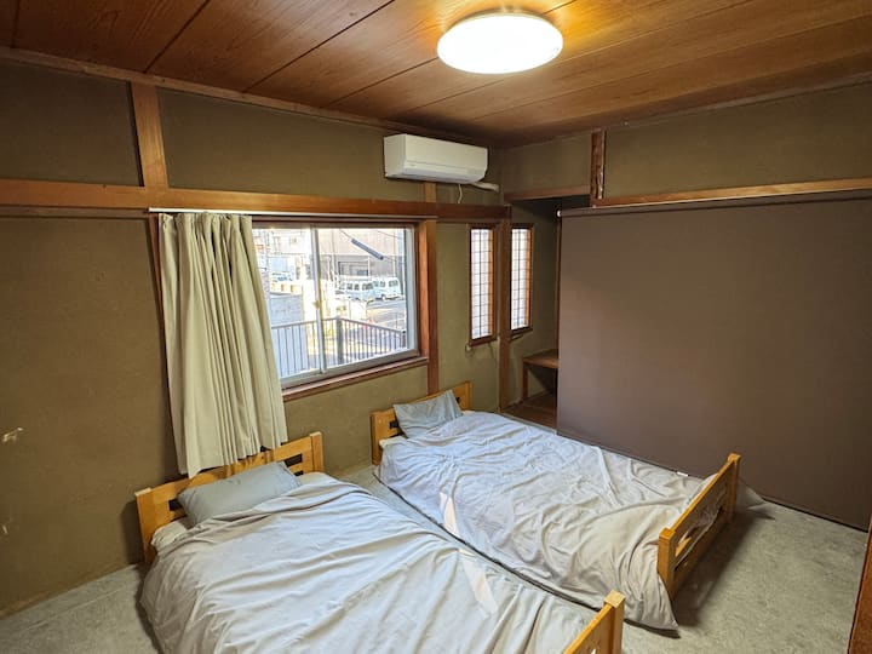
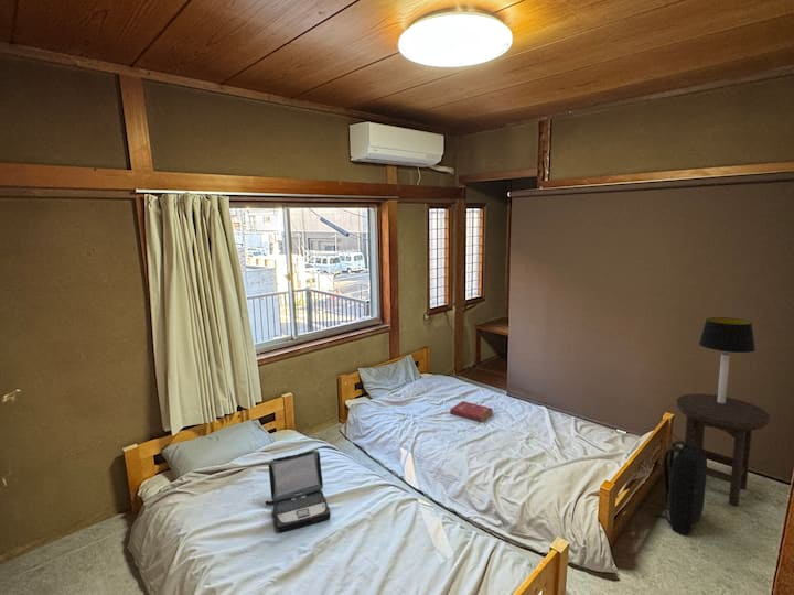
+ table lamp [698,316,757,403]
+ laptop [265,448,332,533]
+ backpack [648,439,708,536]
+ book [449,400,494,423]
+ stool [676,393,771,508]
